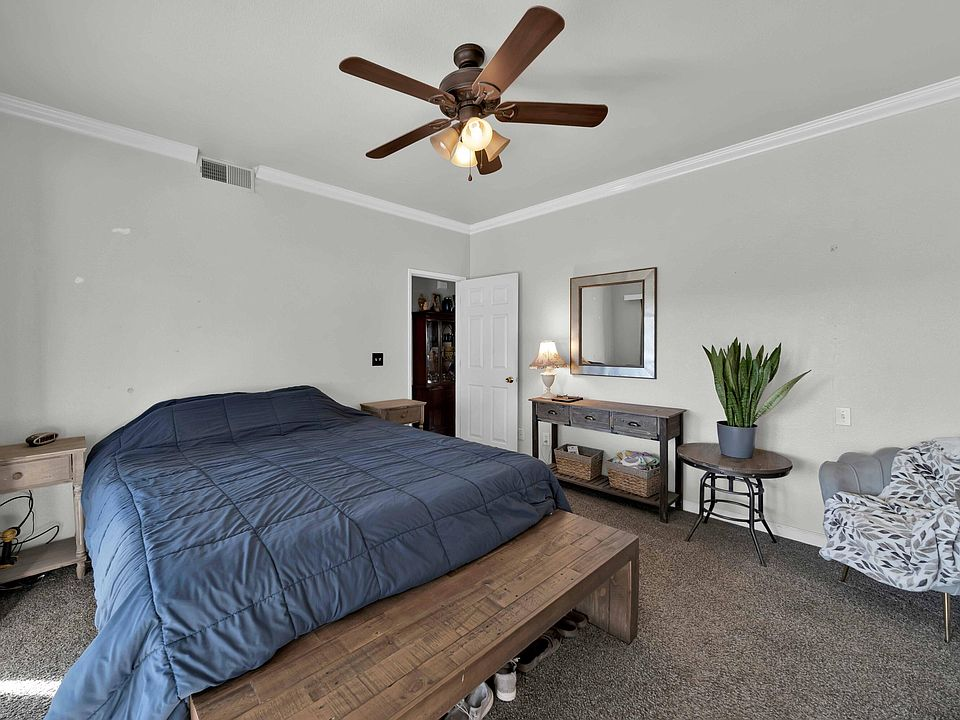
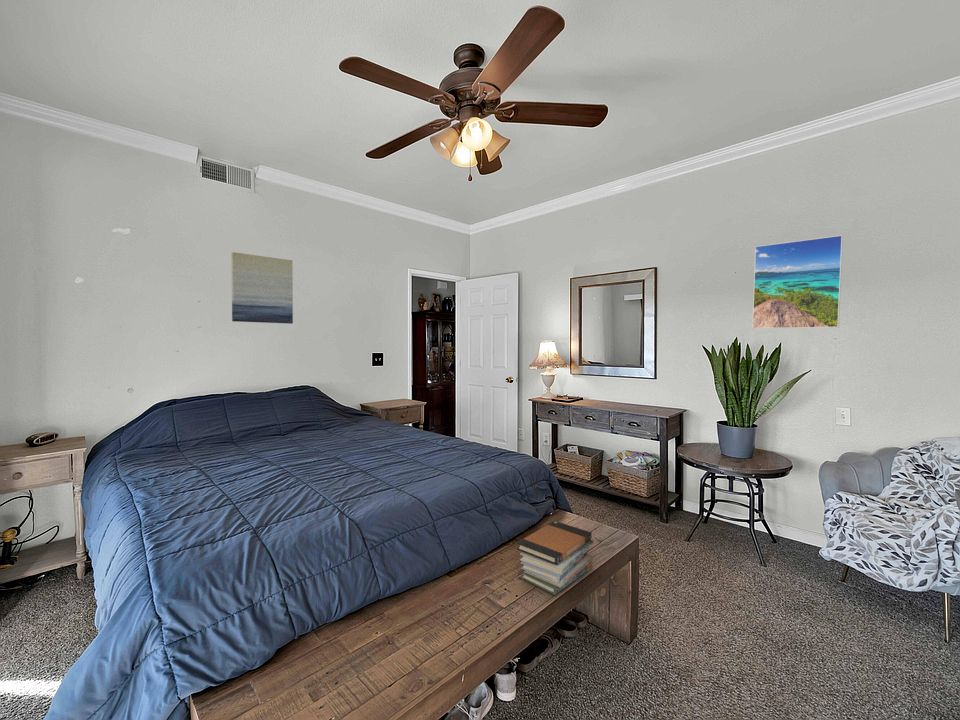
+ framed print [751,234,844,330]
+ book stack [516,520,594,596]
+ wall art [230,251,294,325]
